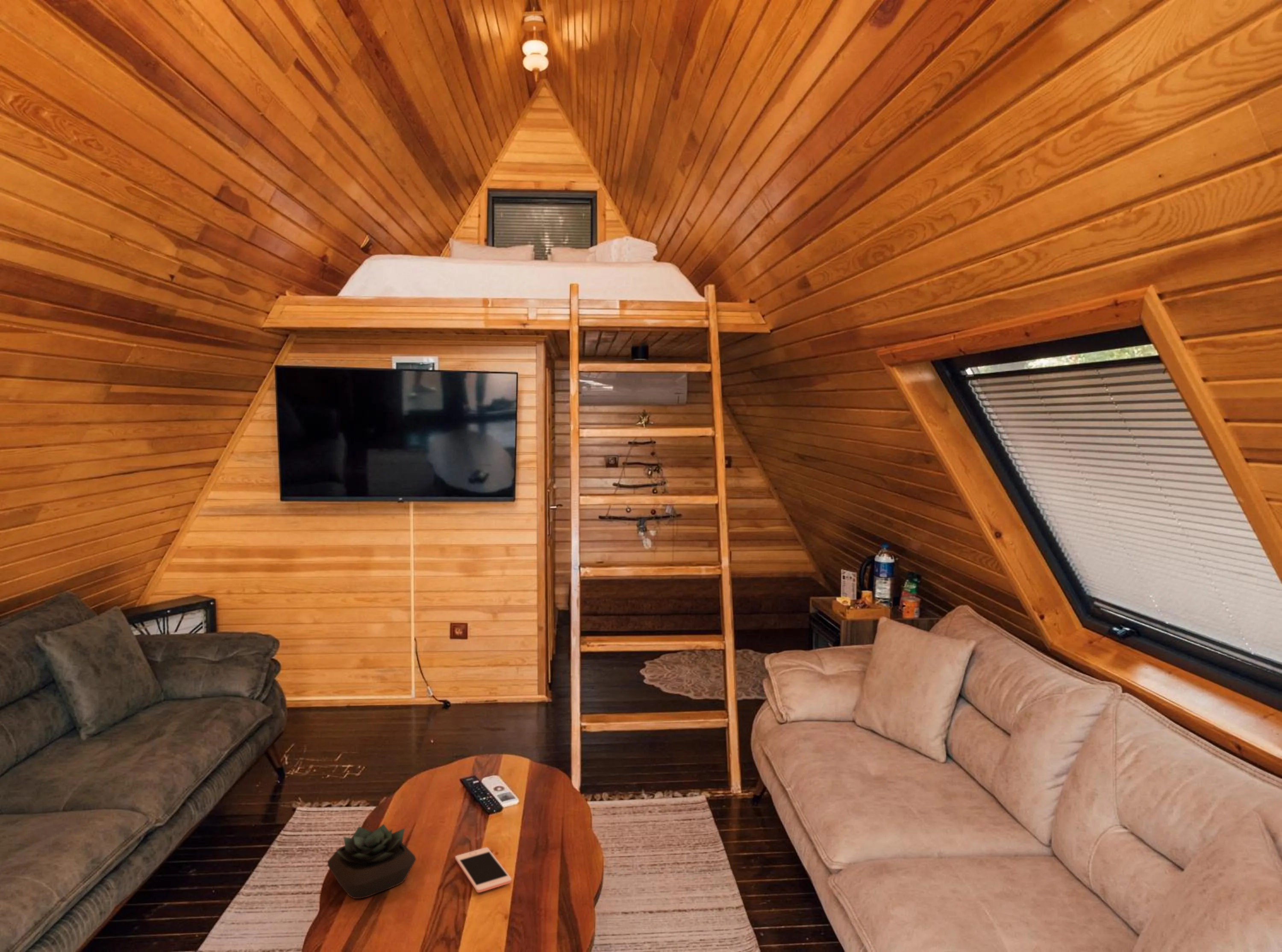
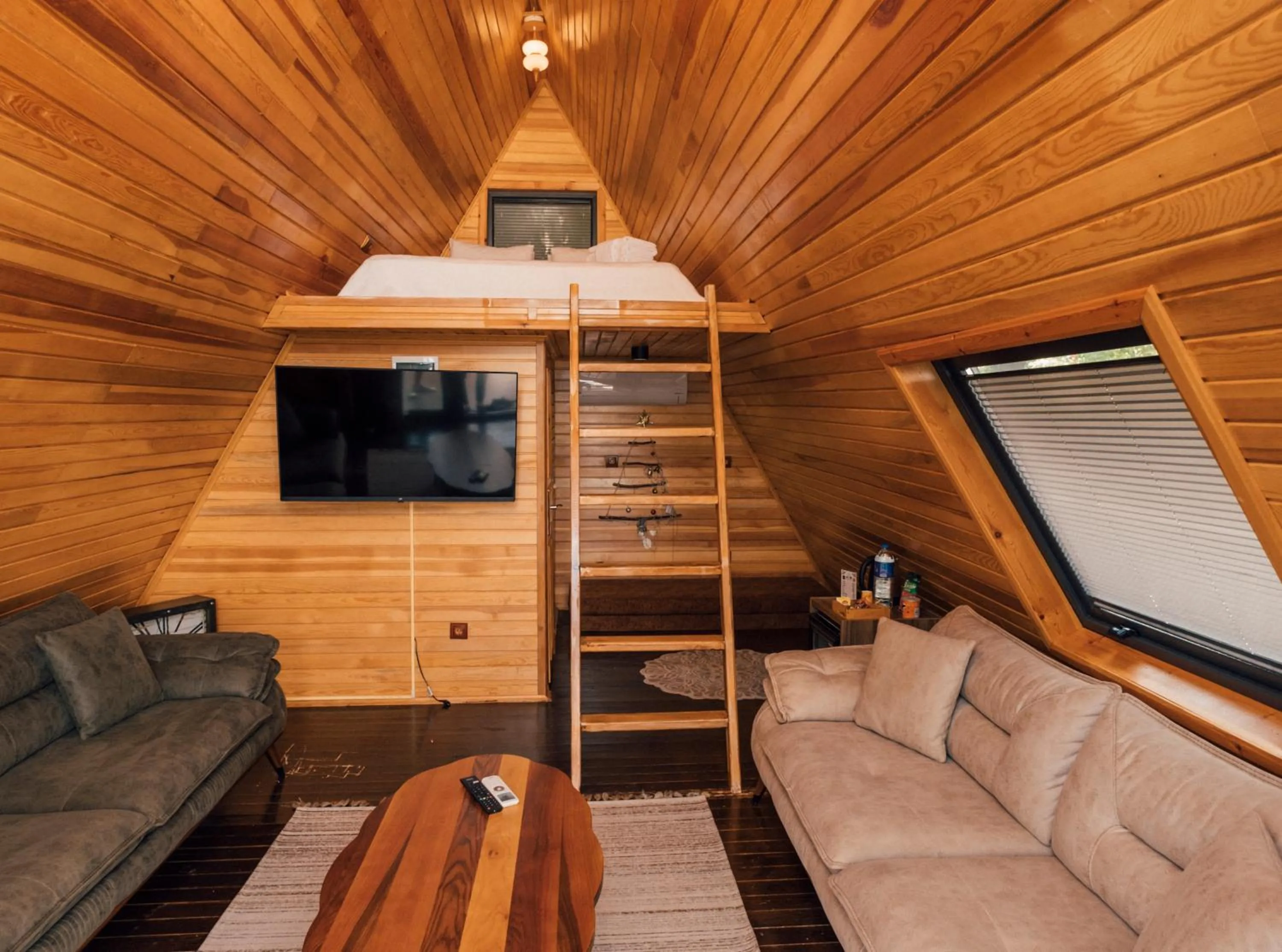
- cell phone [455,847,512,893]
- succulent plant [327,823,417,899]
